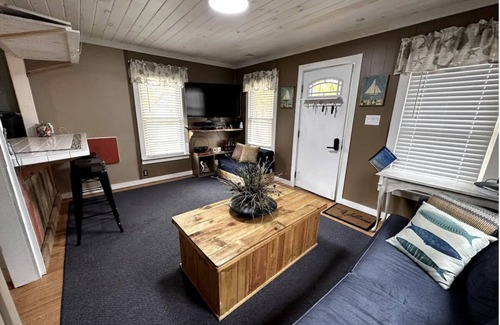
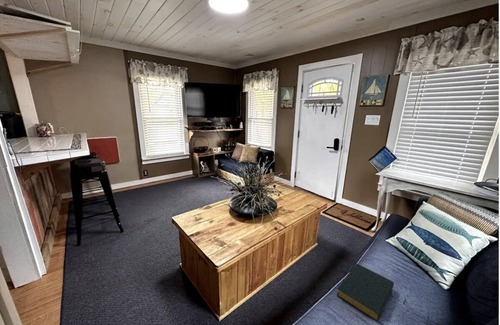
+ hardback book [336,262,395,322]
